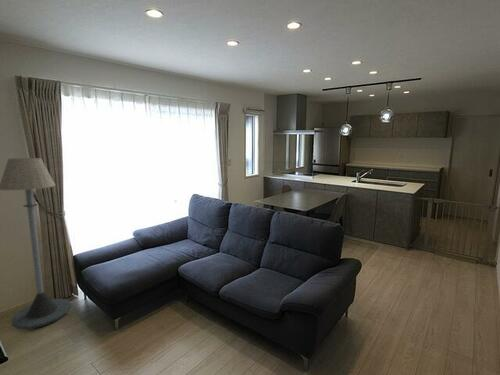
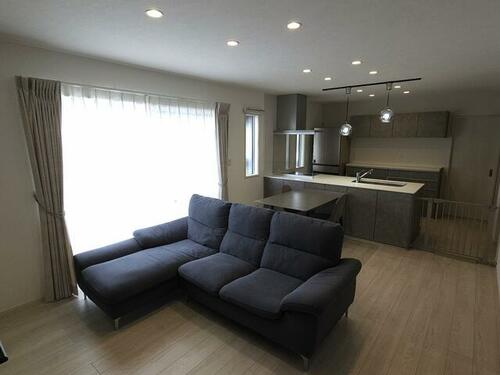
- floor lamp [0,157,72,330]
